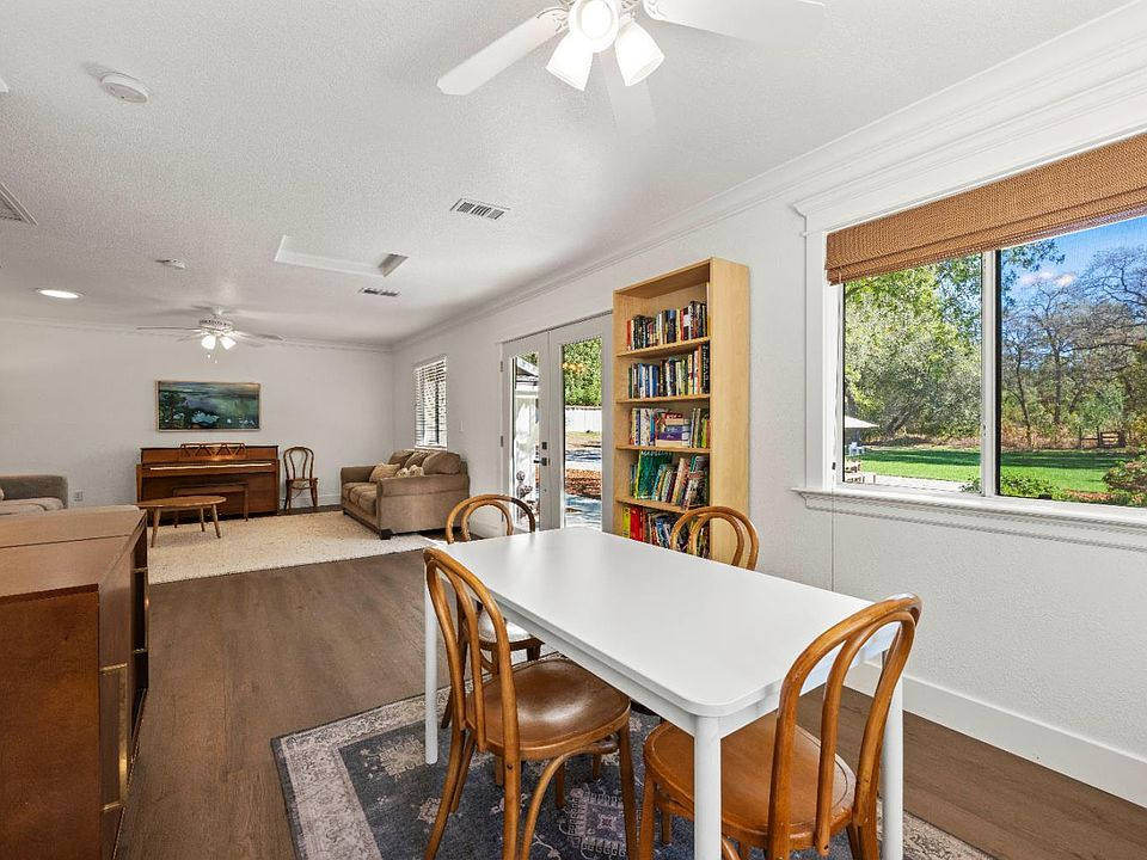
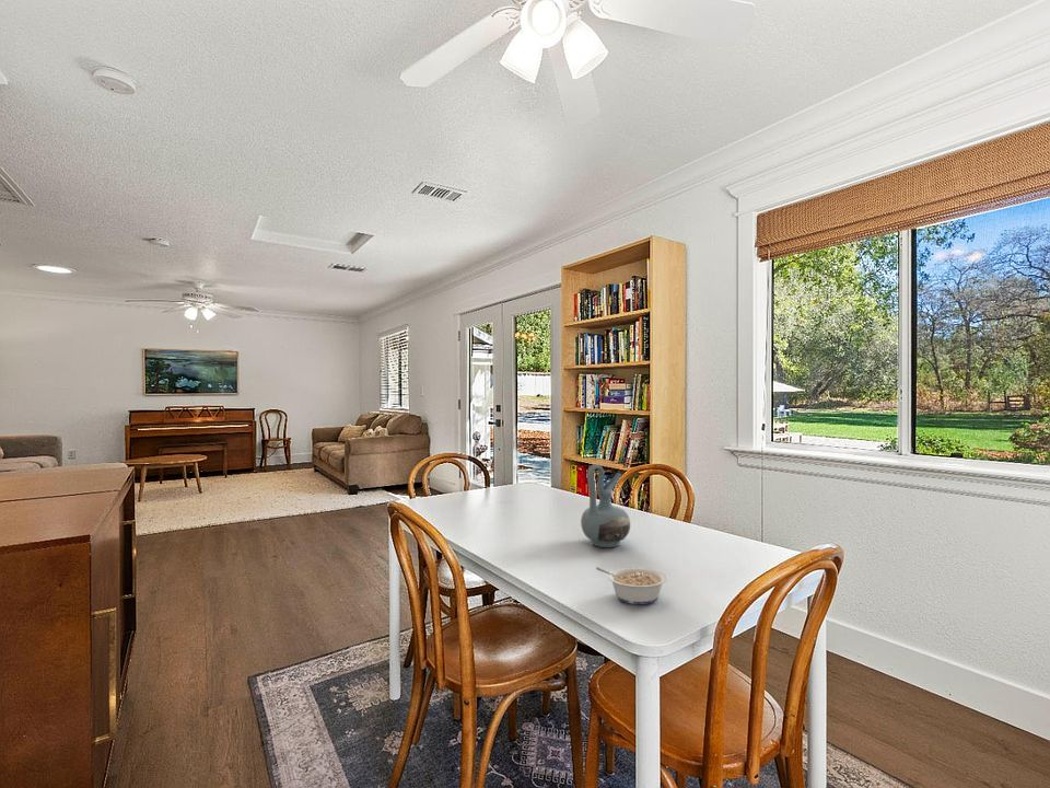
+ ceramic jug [580,463,631,548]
+ legume [595,566,668,605]
